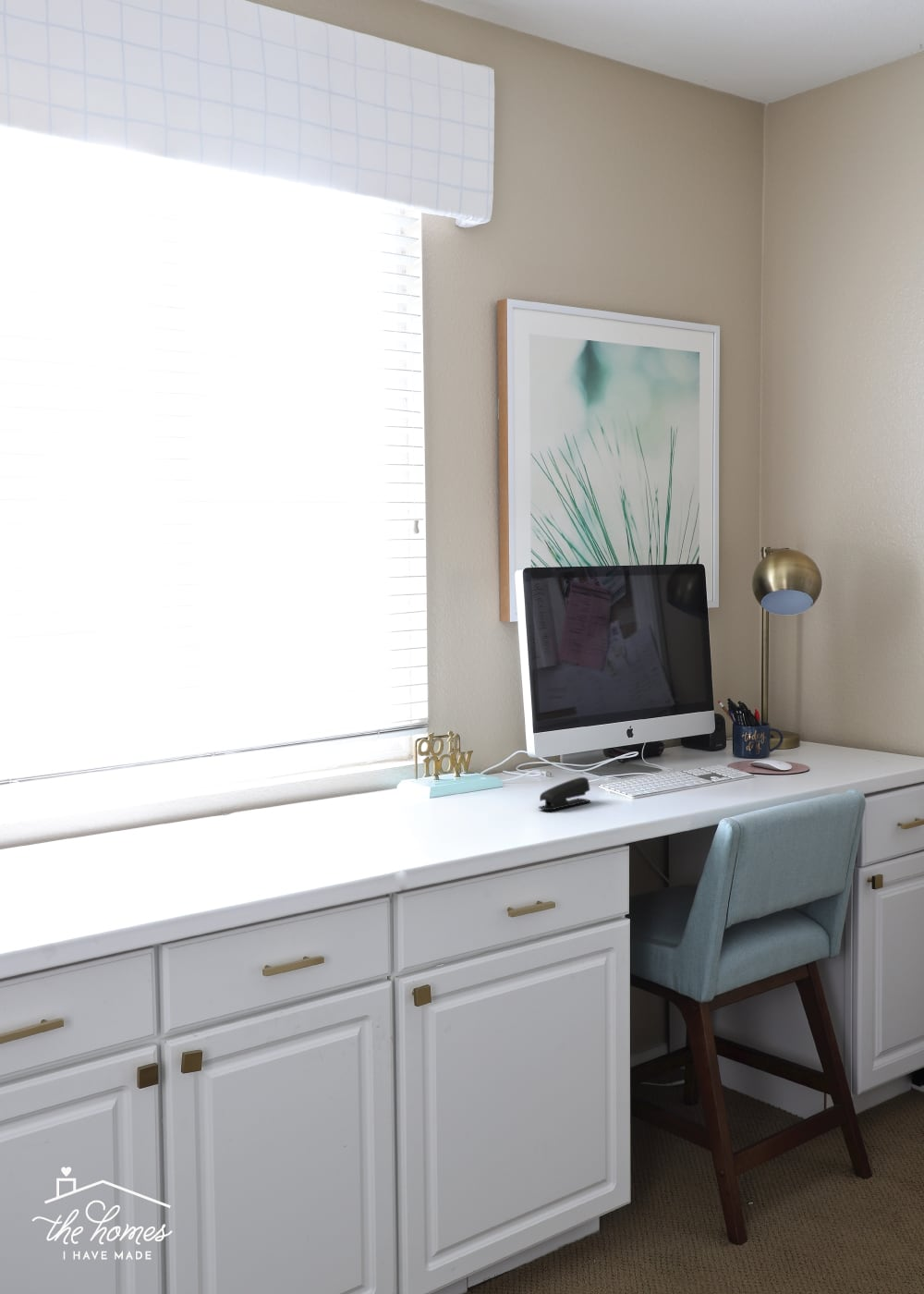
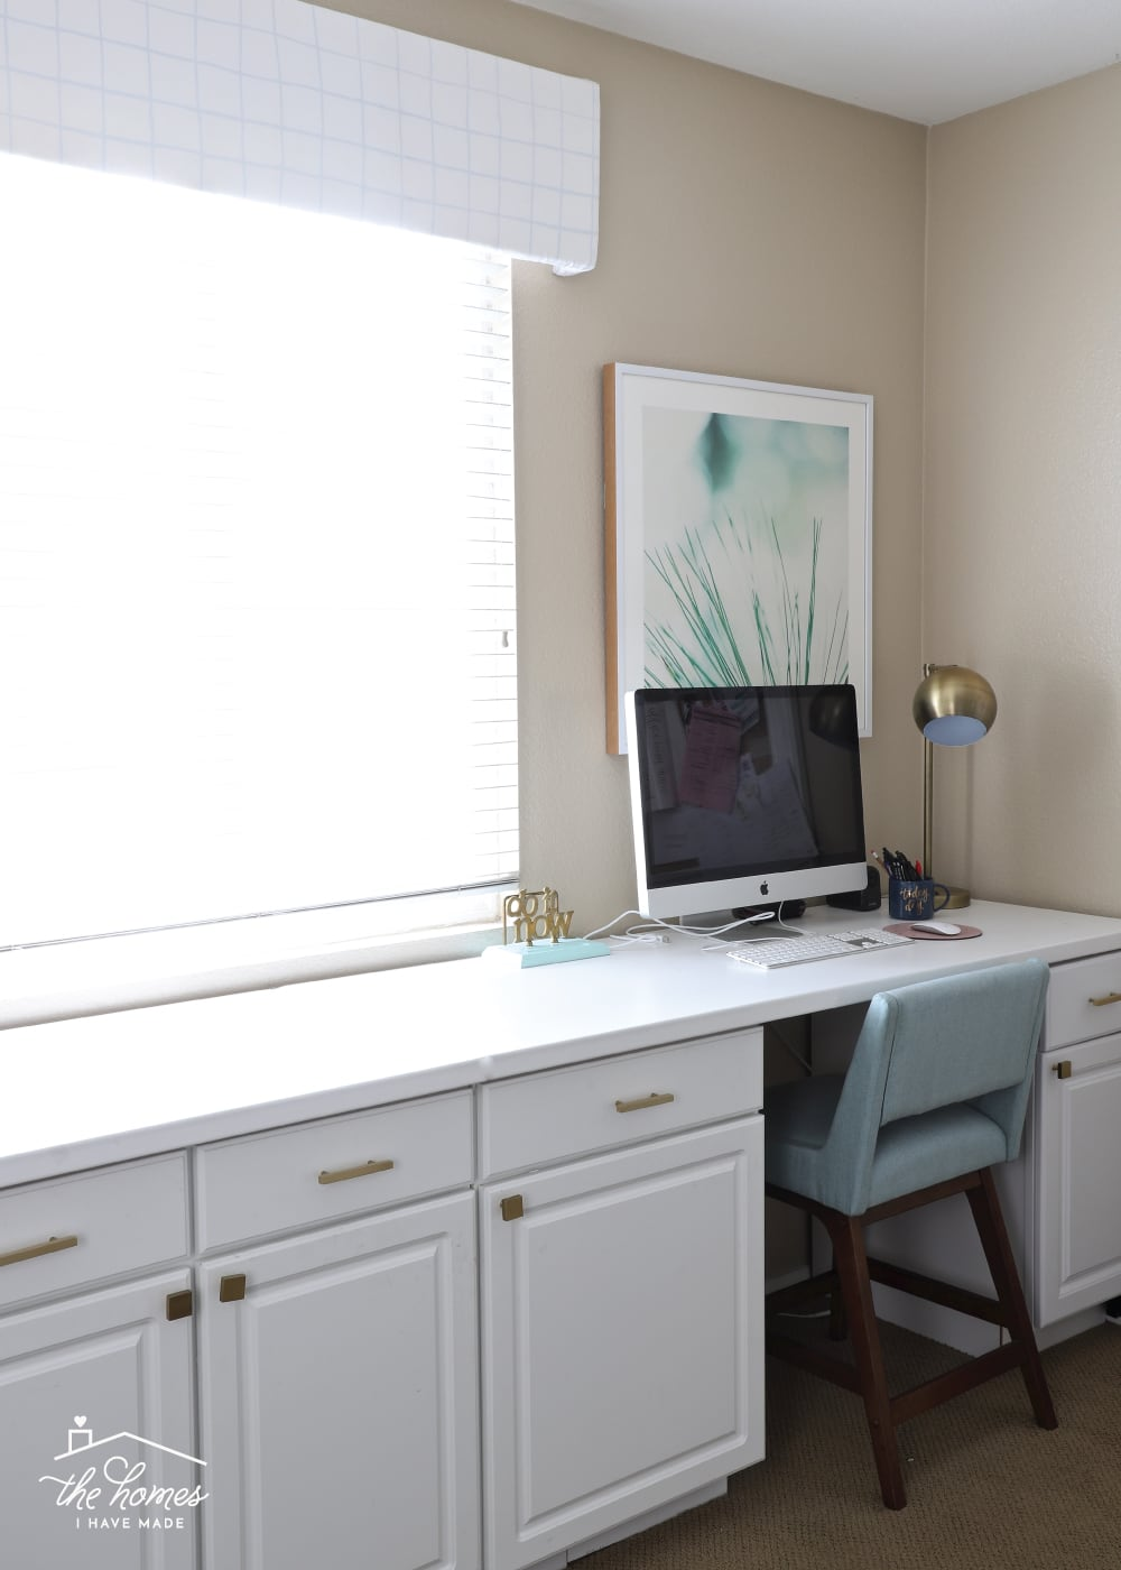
- stapler [537,776,592,811]
